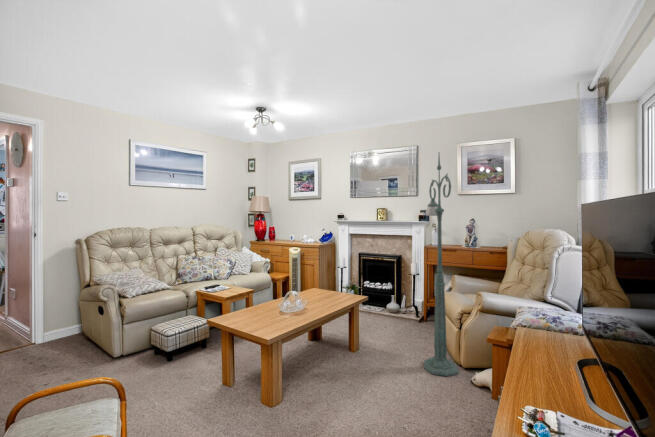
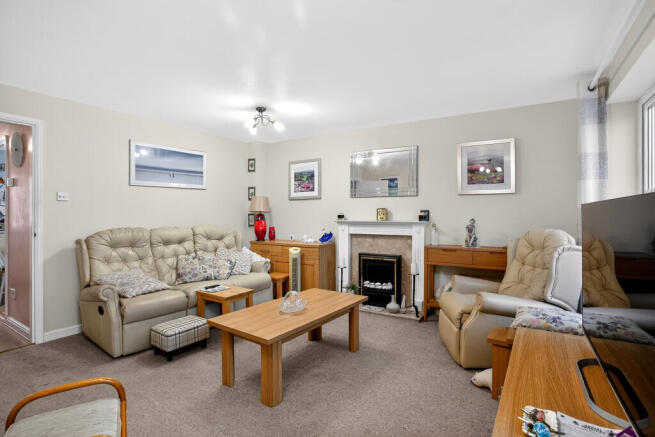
- floor lamp [423,153,459,377]
